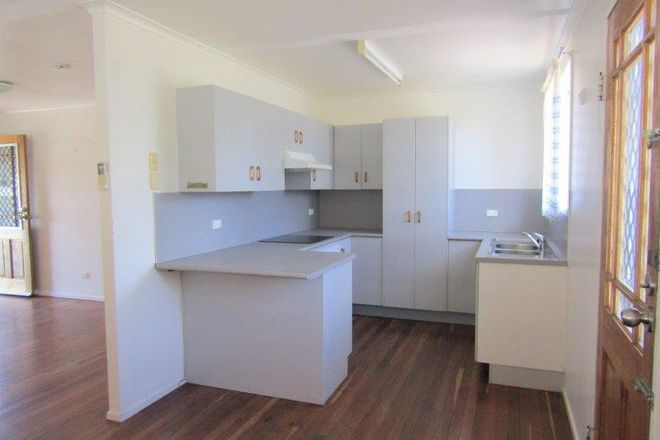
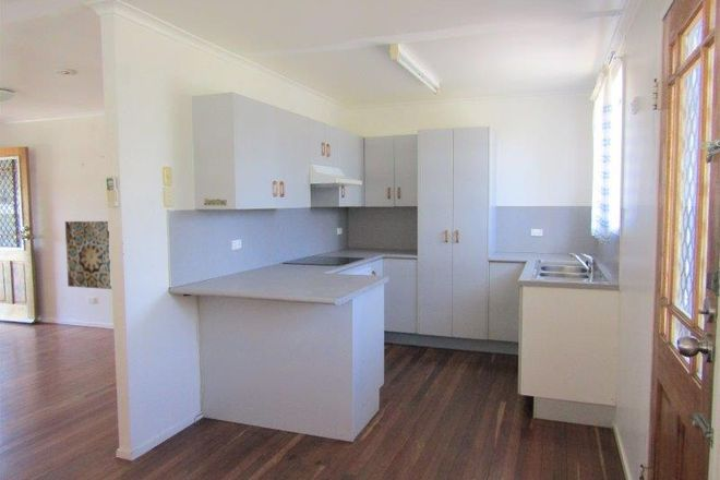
+ wall art [64,220,112,290]
